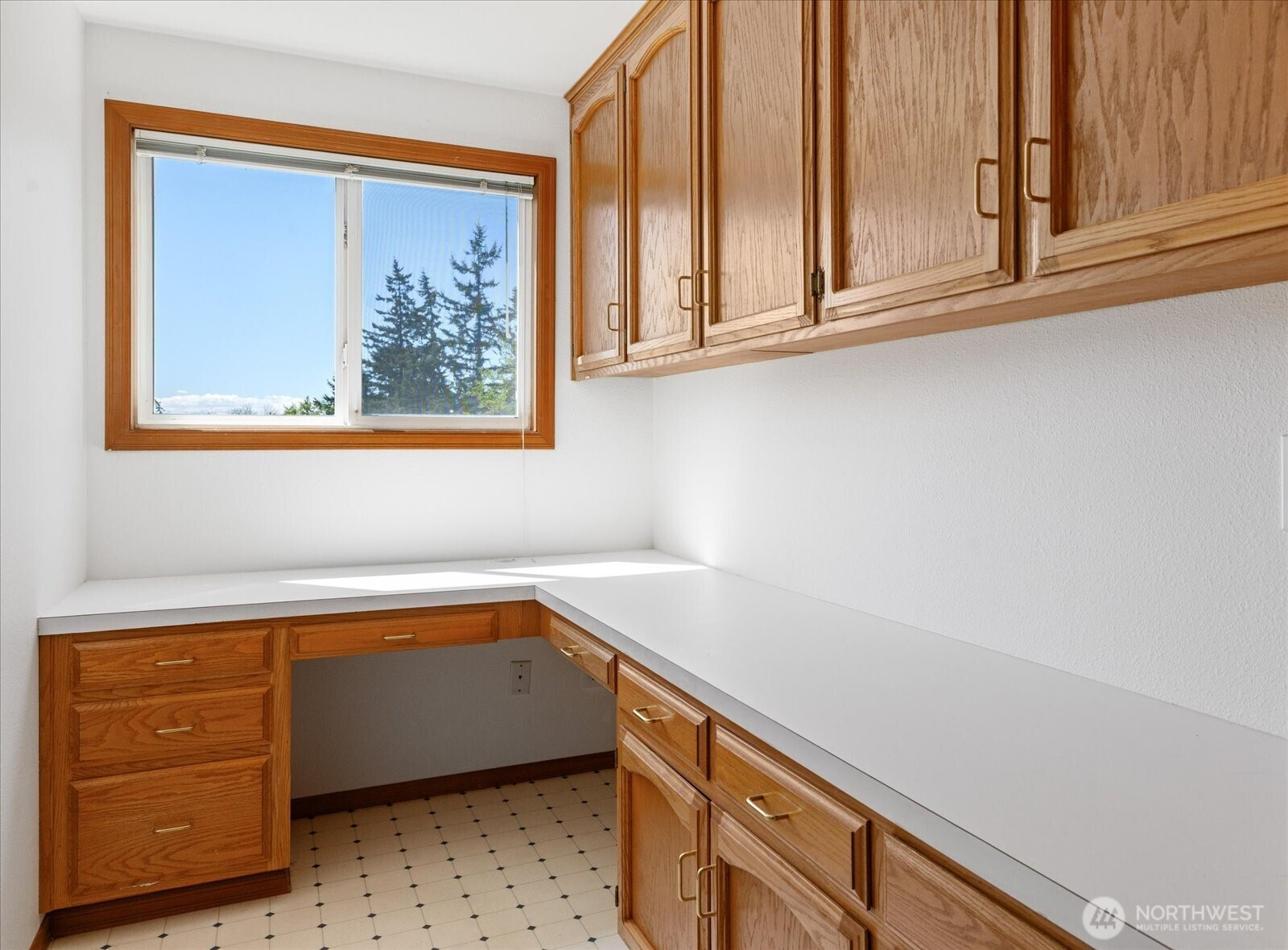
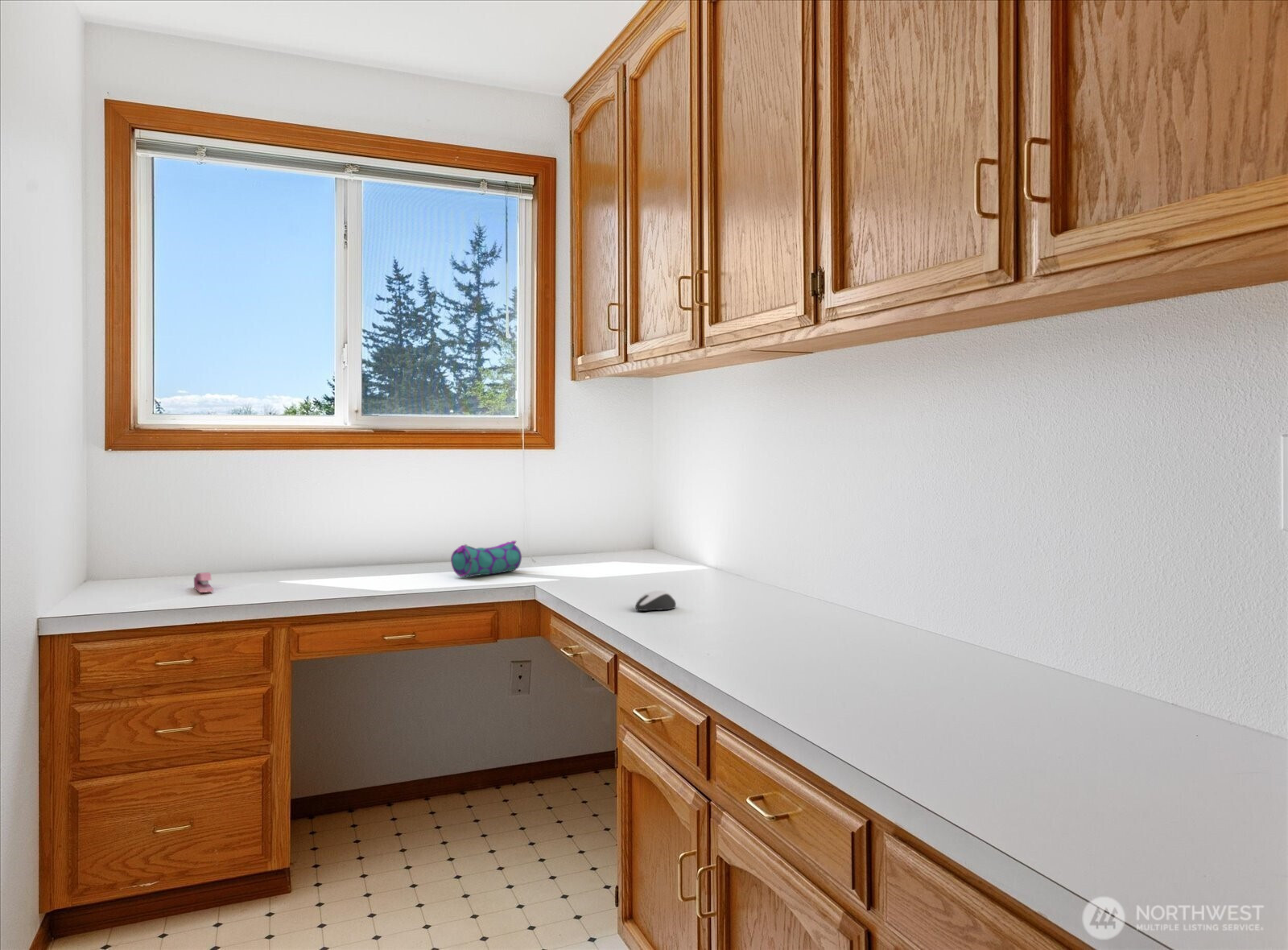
+ pencil case [450,540,522,578]
+ computer mouse [634,590,677,612]
+ stapler [193,572,214,593]
